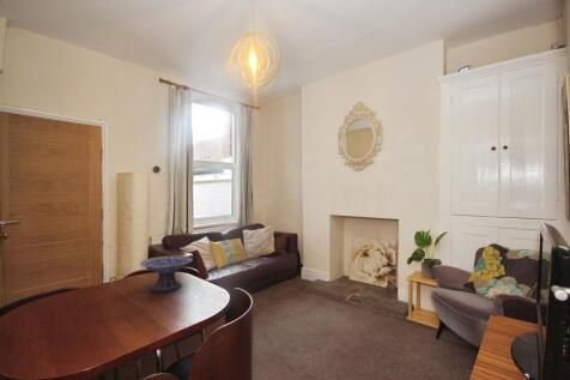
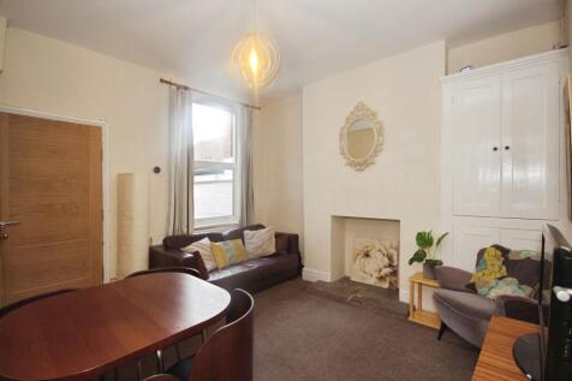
- decorative bowl [139,254,194,292]
